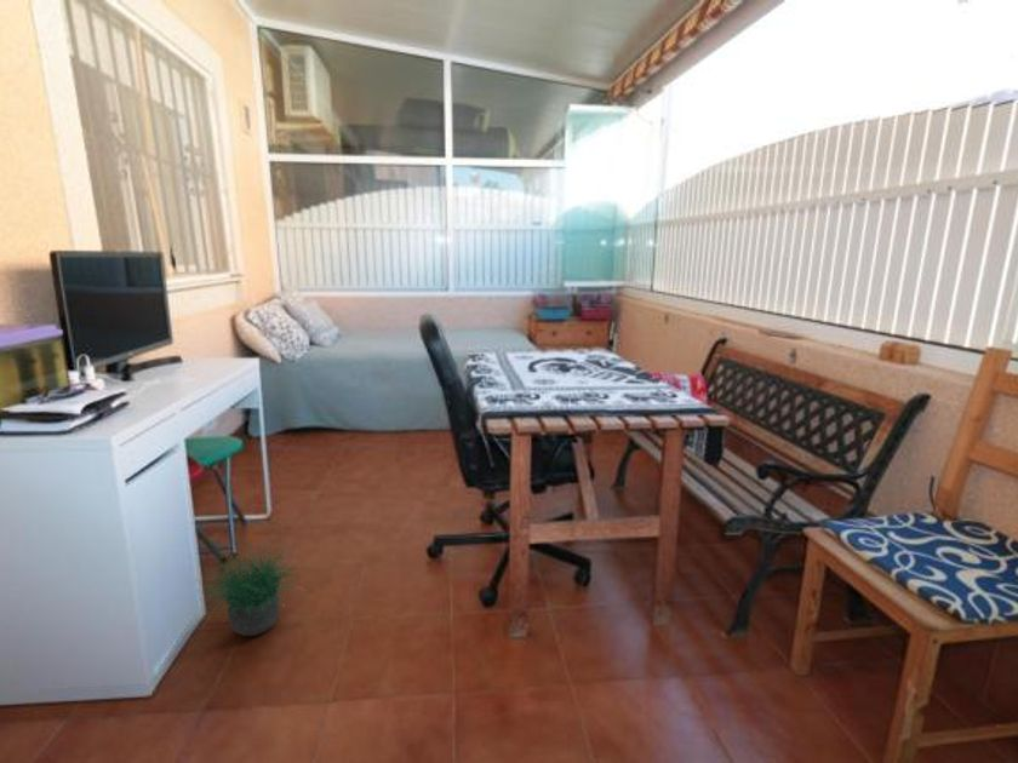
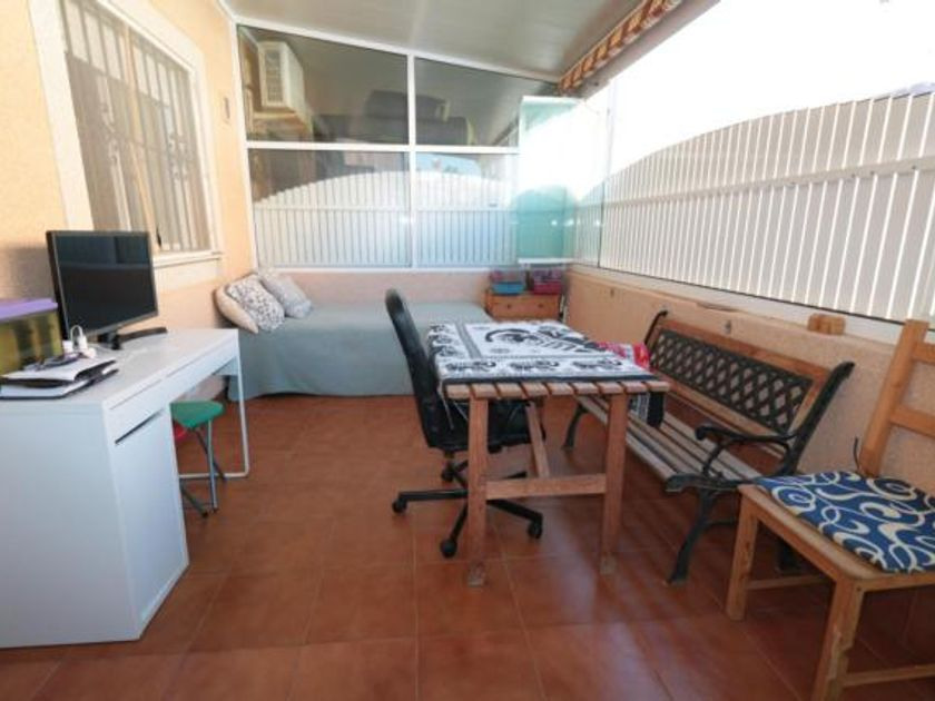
- potted plant [195,528,305,637]
